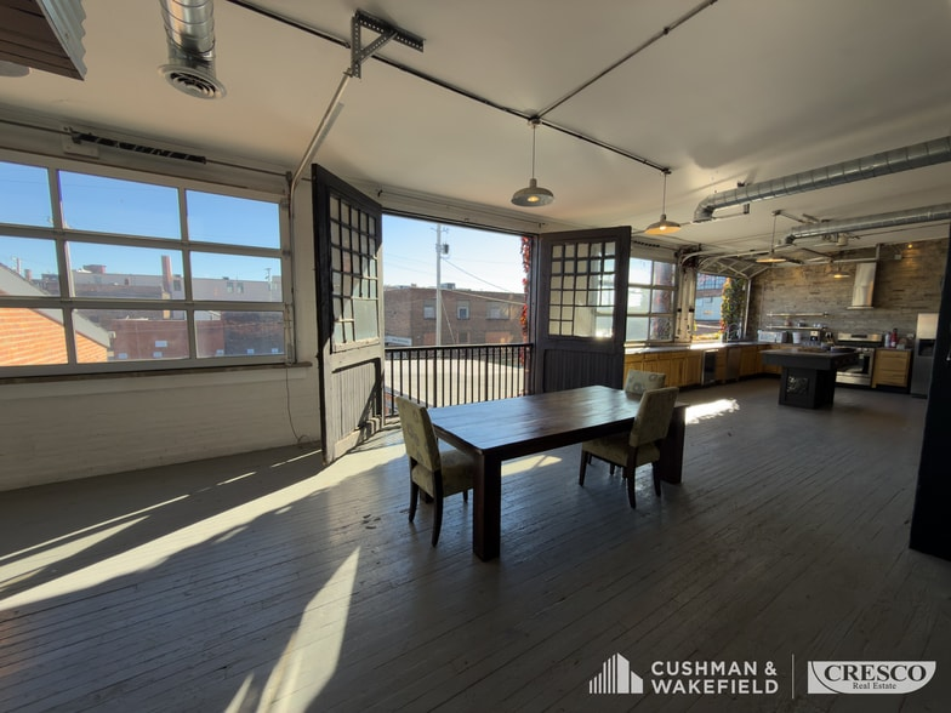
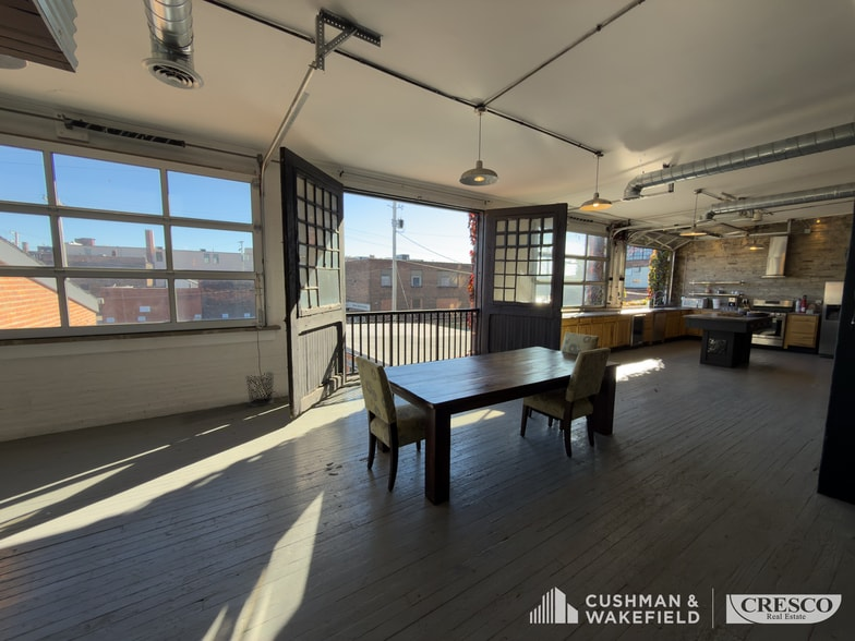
+ waste bin [244,371,276,408]
